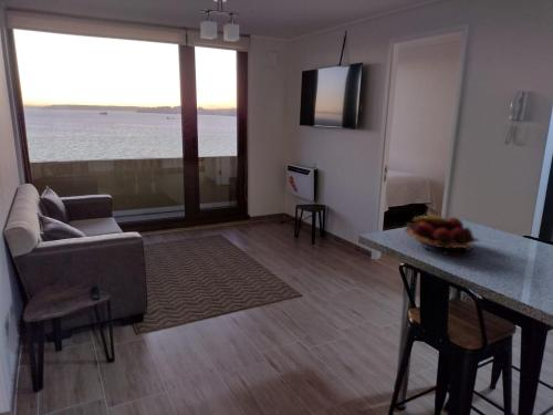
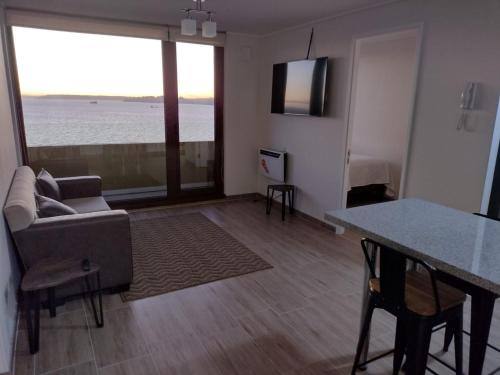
- fruit basket [403,214,480,257]
